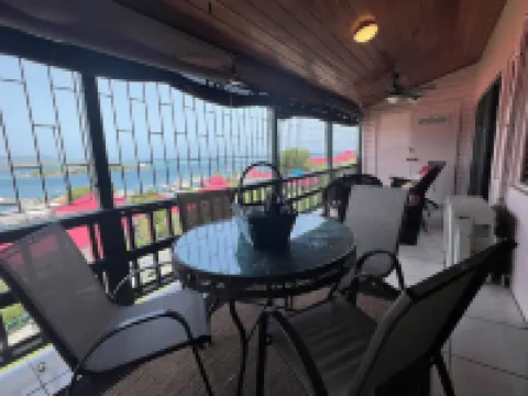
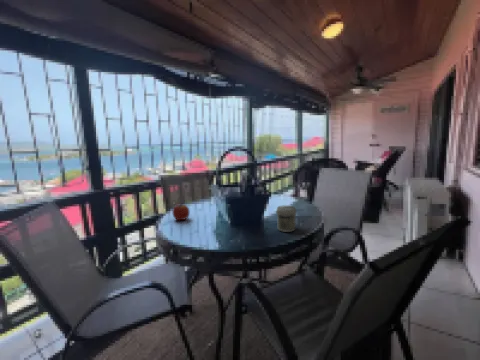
+ apple [171,203,190,221]
+ jar [275,204,297,233]
